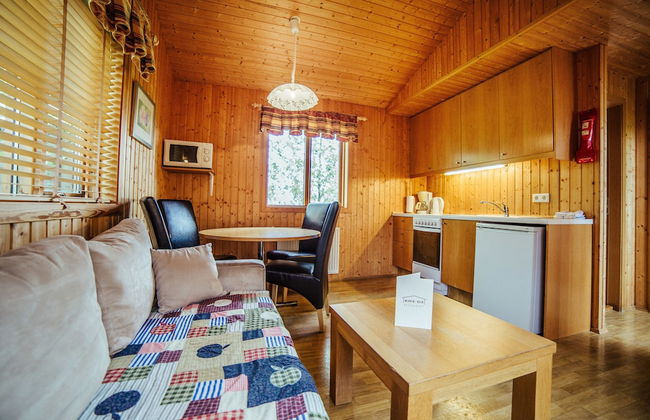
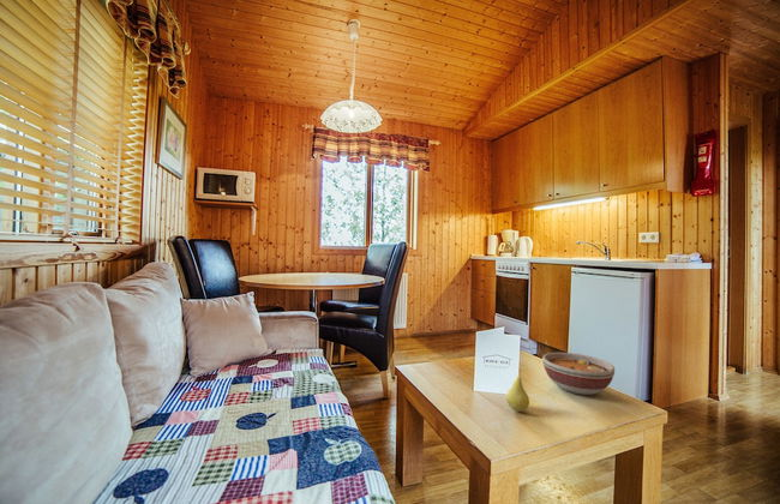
+ fruit [505,368,530,413]
+ bowl [541,352,616,396]
